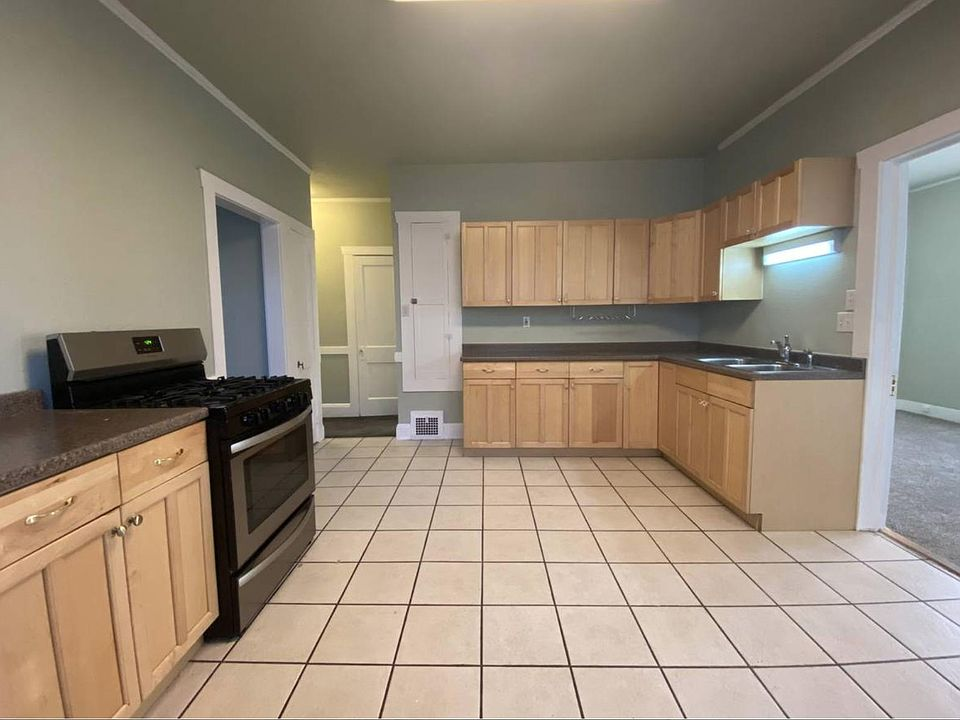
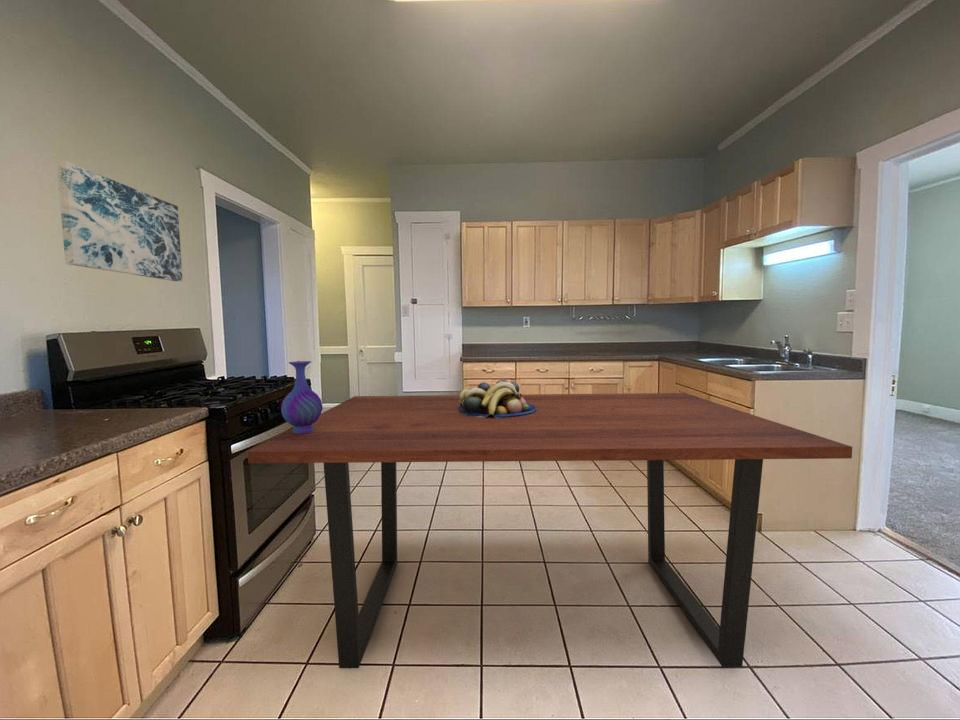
+ dining table [247,392,853,670]
+ fruit bowl [458,379,536,418]
+ vase [280,360,323,434]
+ wall art [56,160,184,282]
